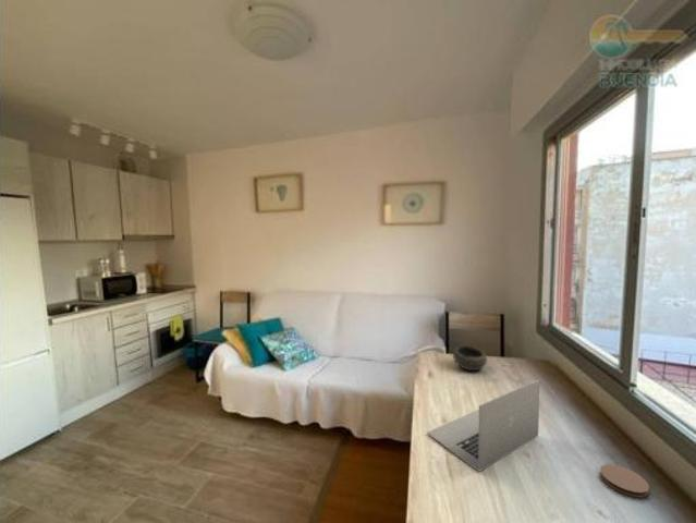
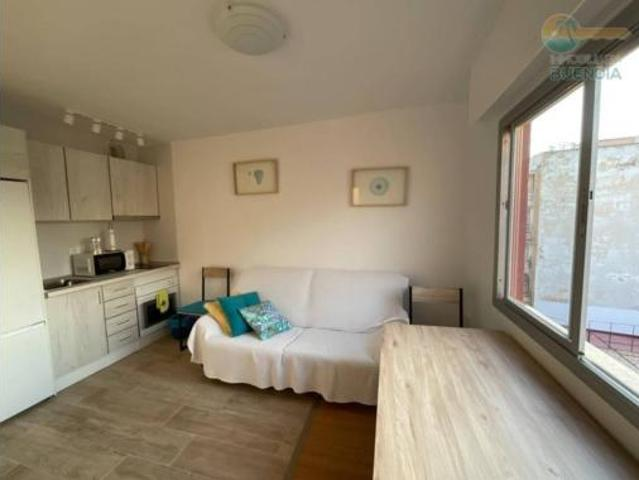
- bowl [452,343,488,372]
- coaster [599,463,650,499]
- laptop [426,379,540,473]
